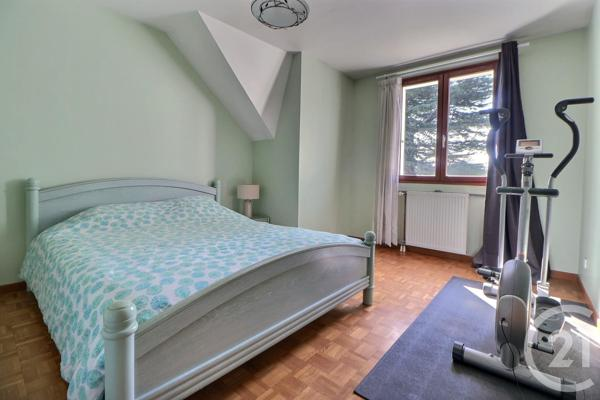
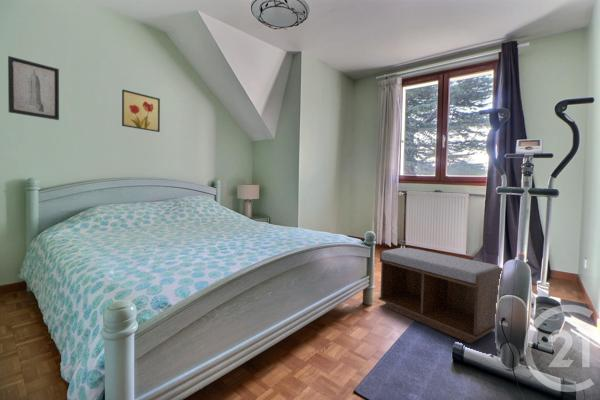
+ bench [378,247,503,344]
+ wall art [7,55,60,121]
+ wall art [121,89,161,133]
